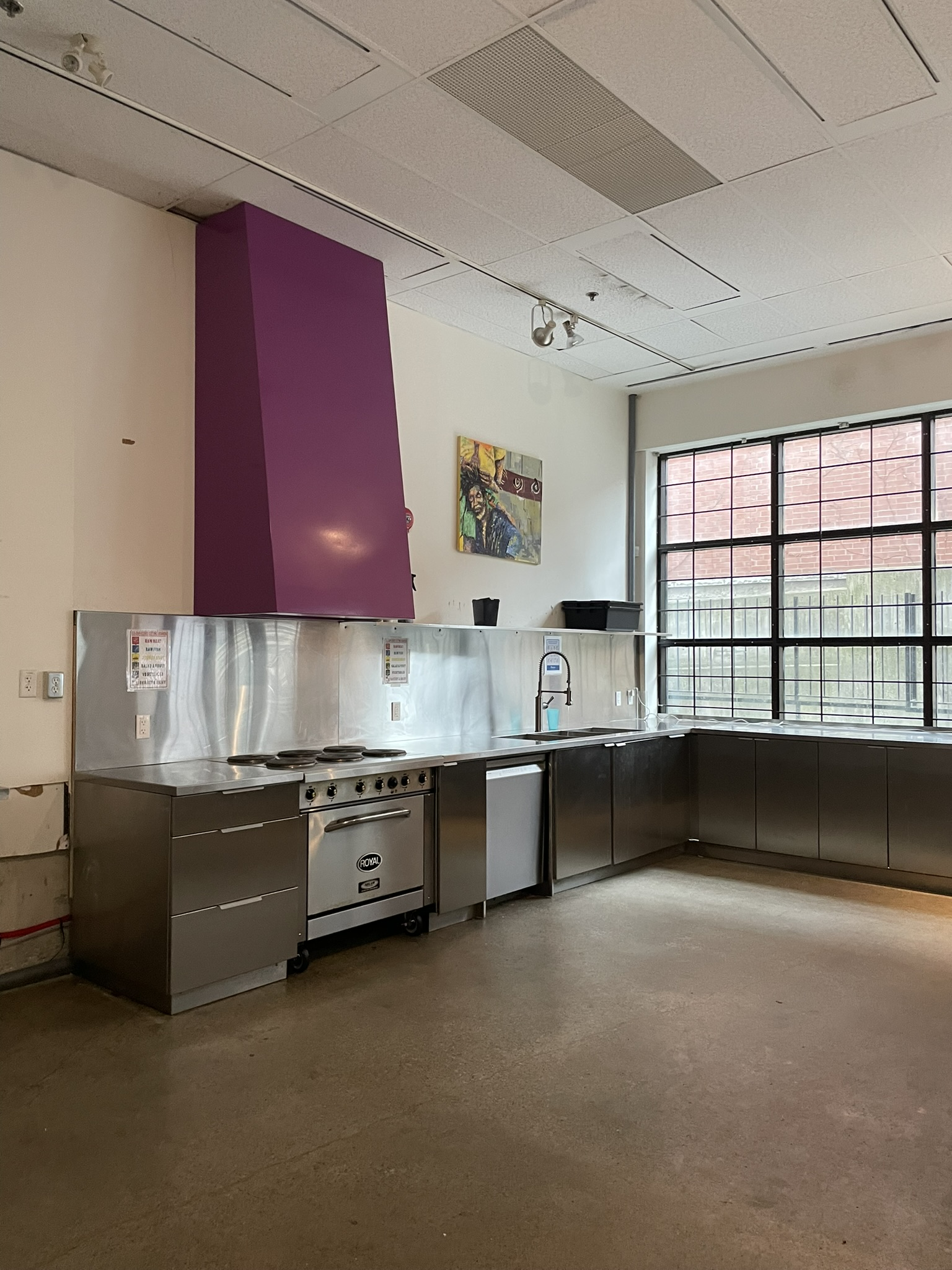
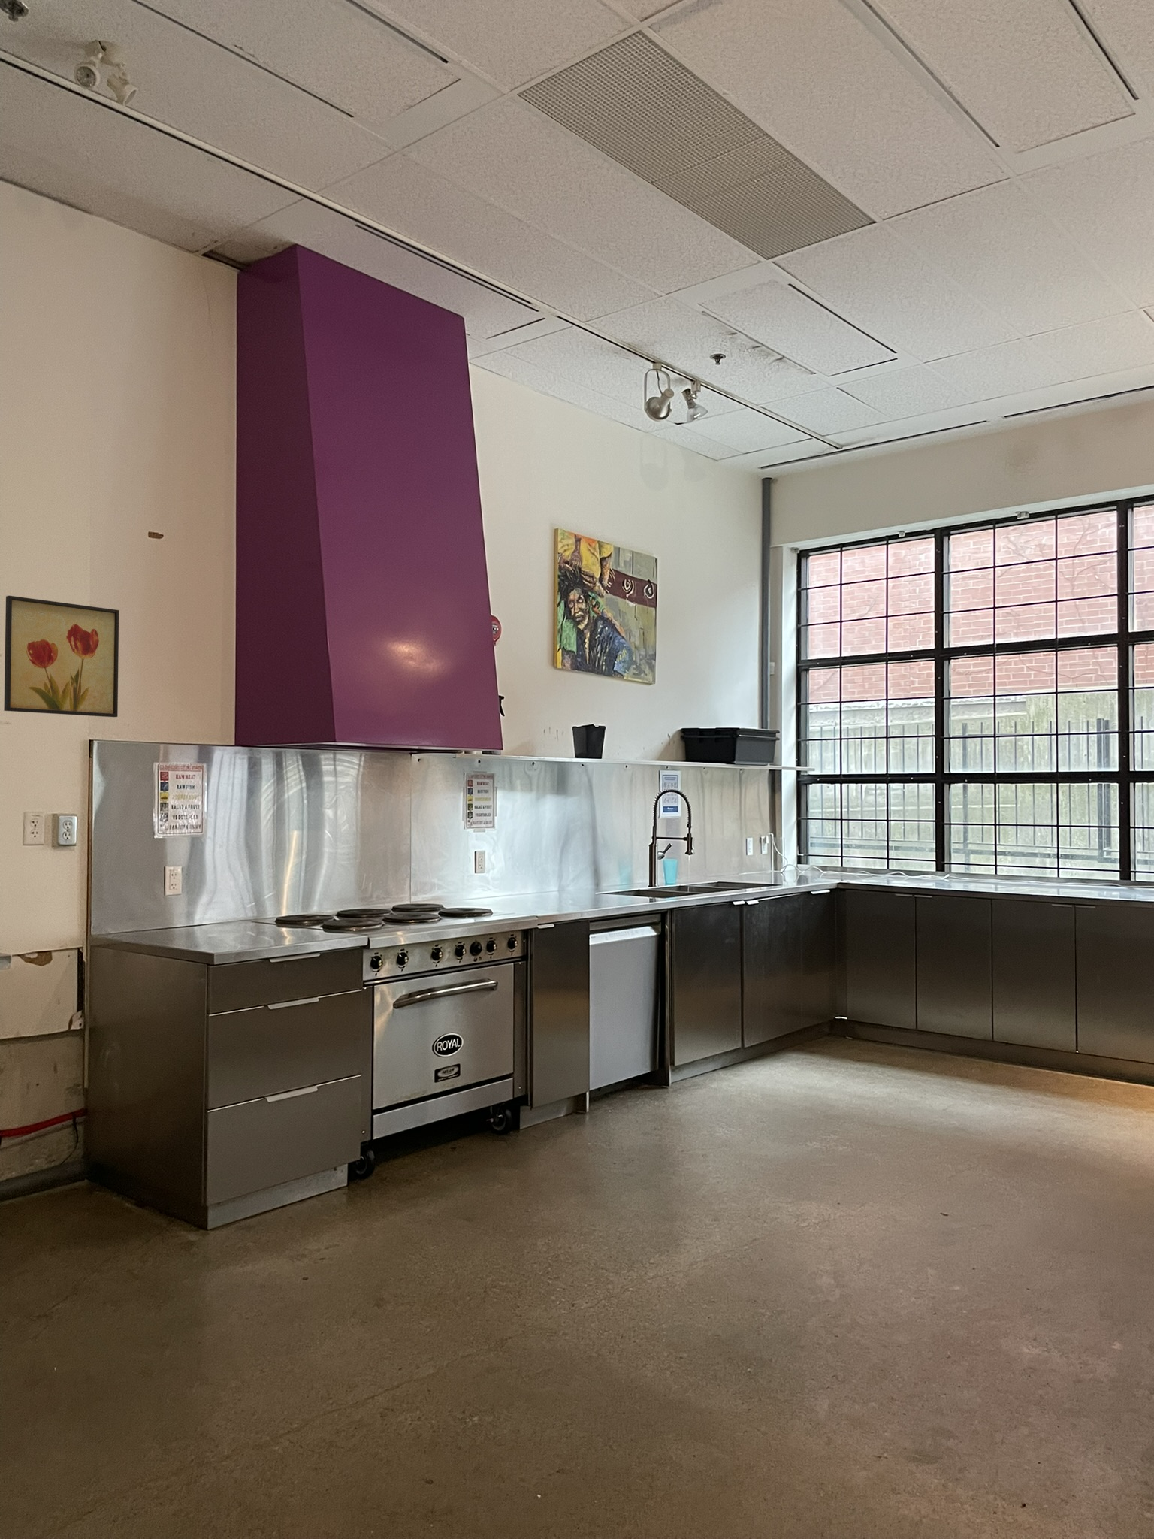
+ wall art [2,595,120,717]
